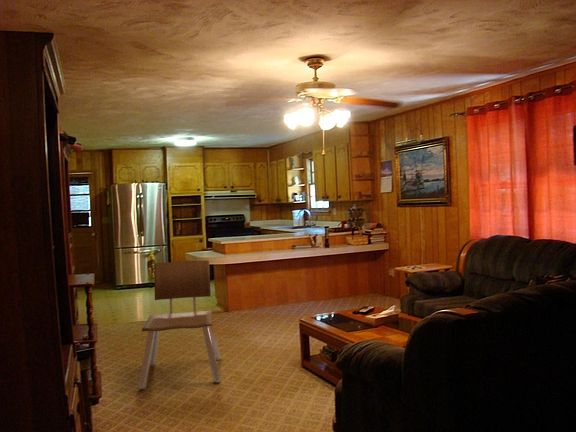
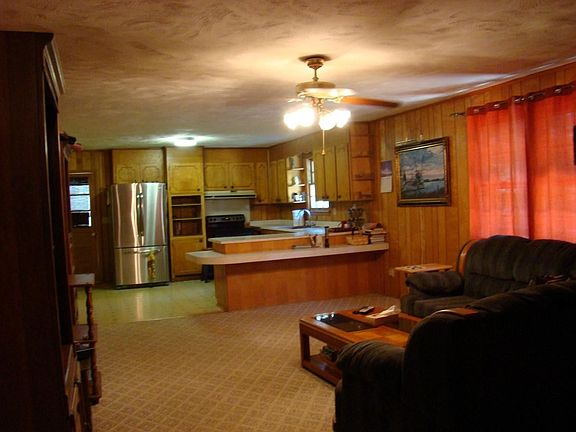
- chair [137,259,222,391]
